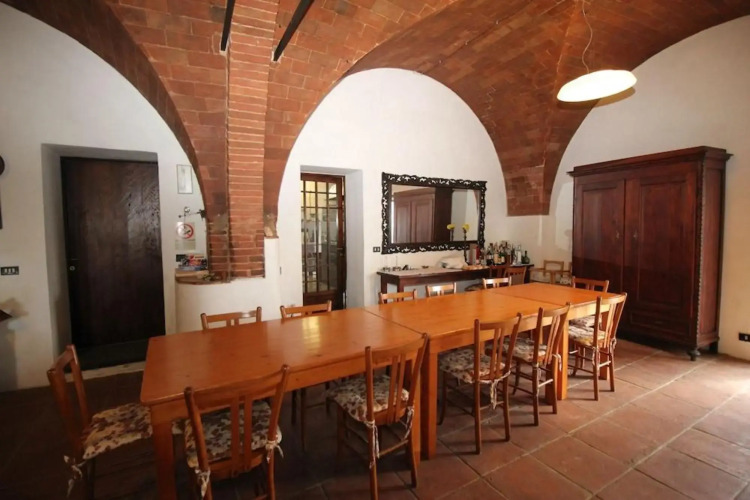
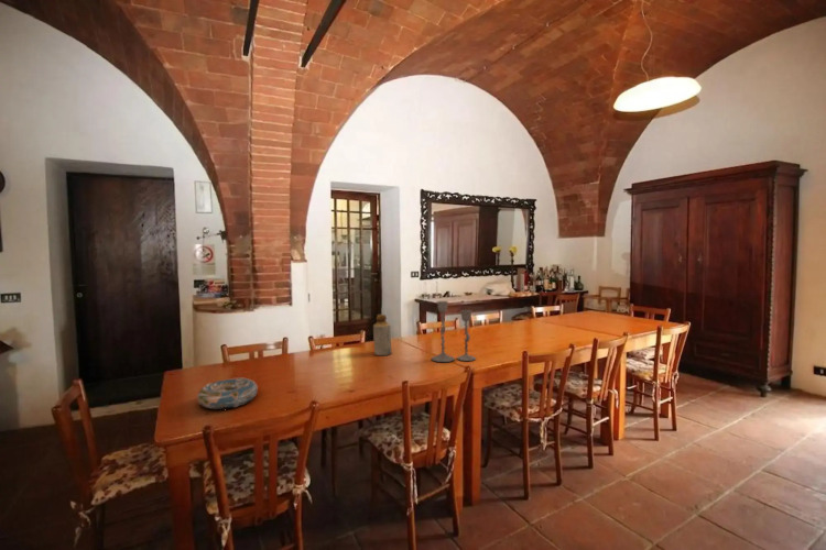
+ decorative bowl [196,376,259,410]
+ bottle [372,314,392,356]
+ candlestick [431,300,477,363]
